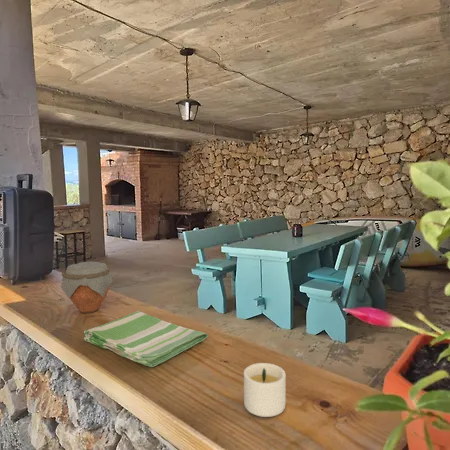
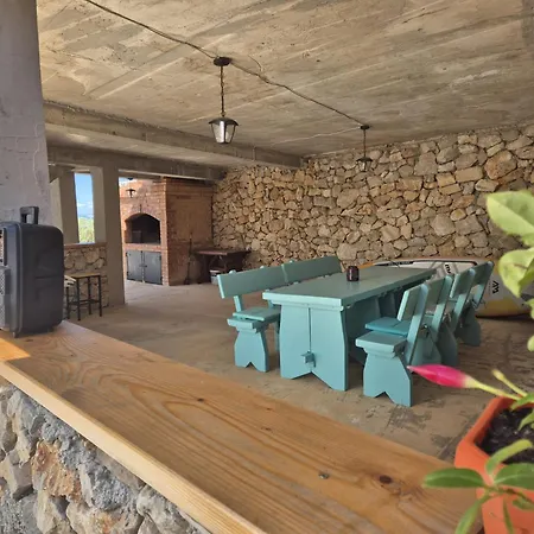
- candle [243,362,287,418]
- jar [60,261,116,314]
- dish towel [83,310,209,368]
